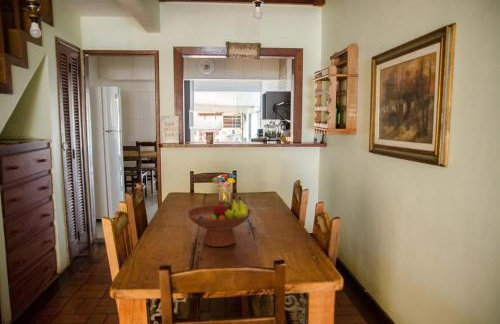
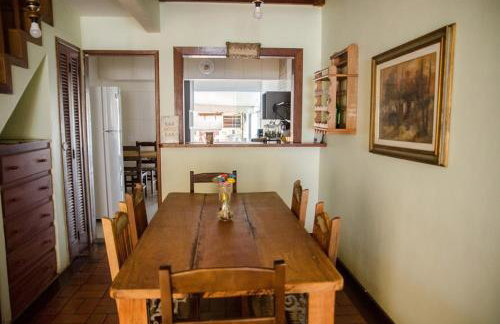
- fruit bowl [185,195,253,248]
